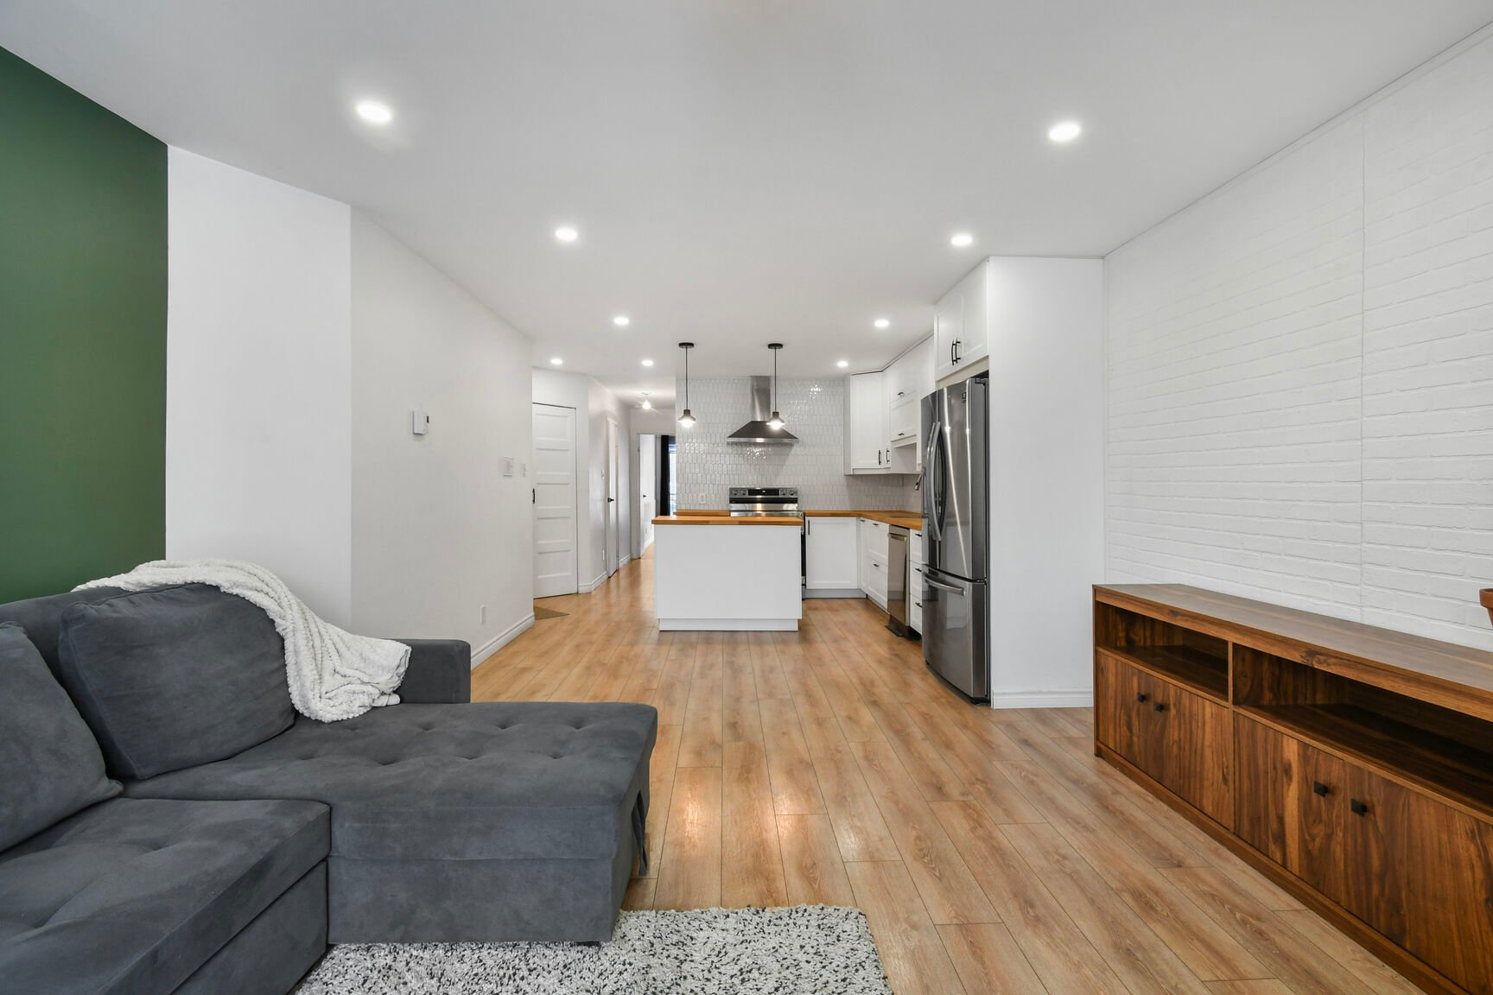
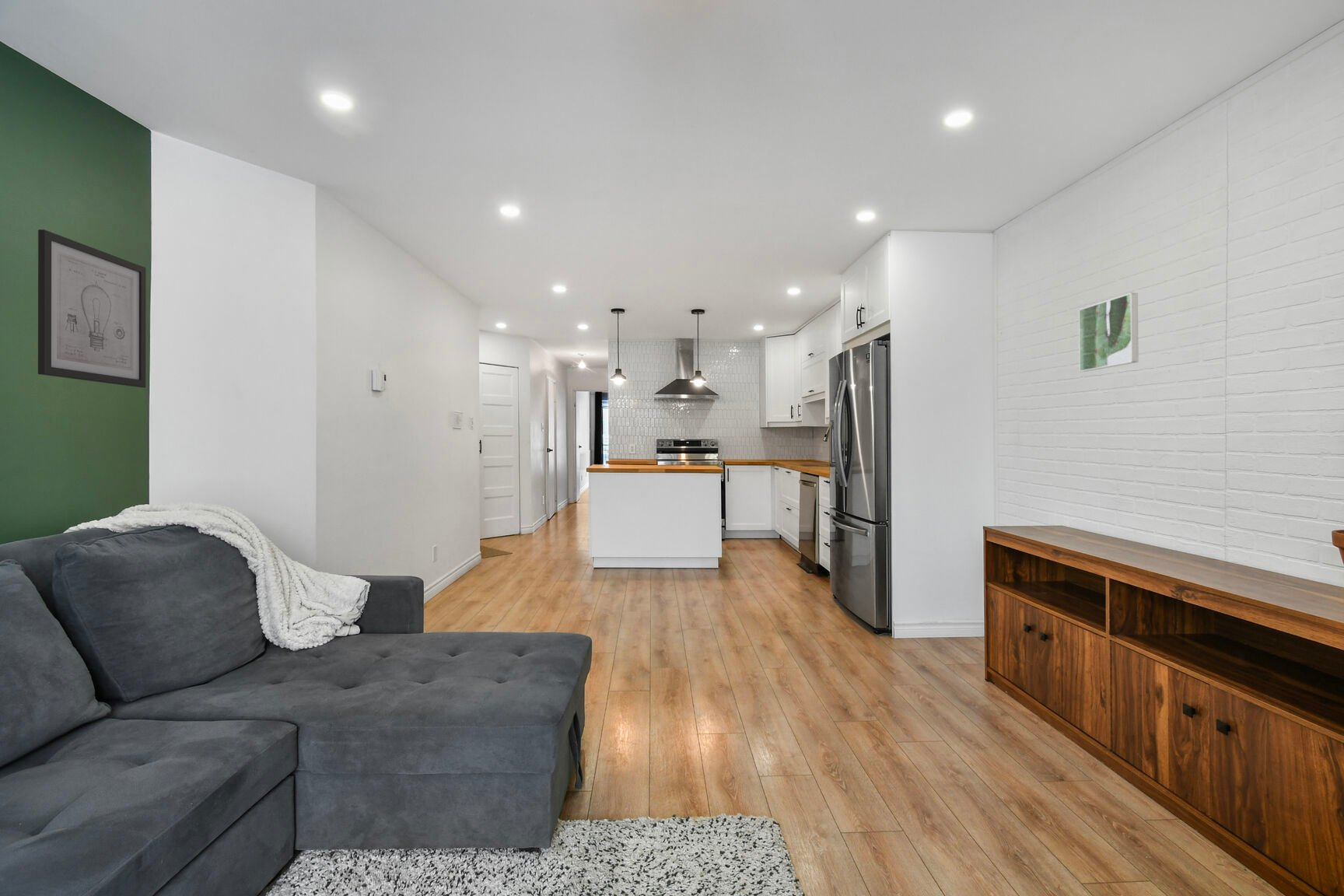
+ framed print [1078,292,1139,373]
+ wall art [37,229,147,388]
